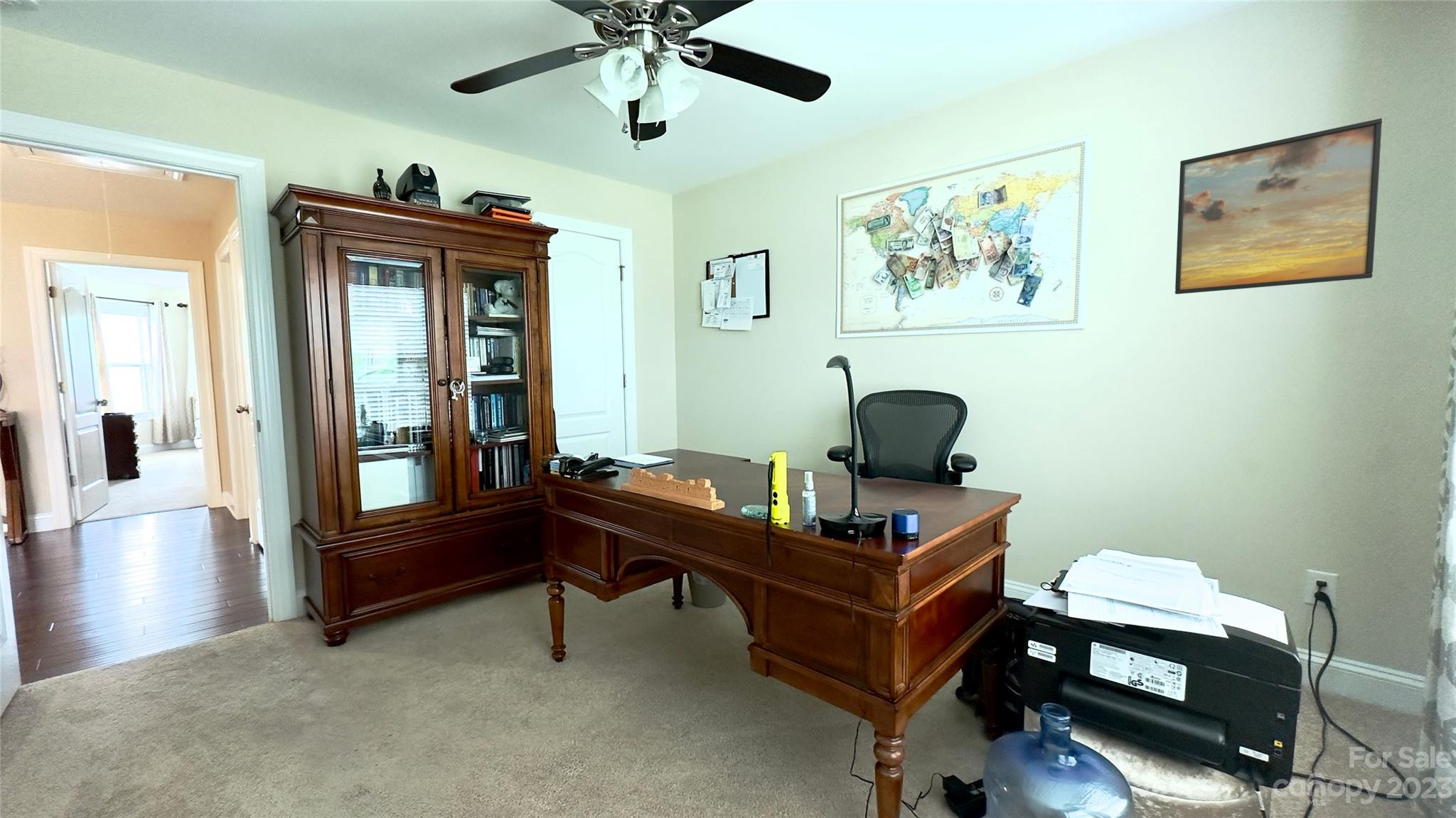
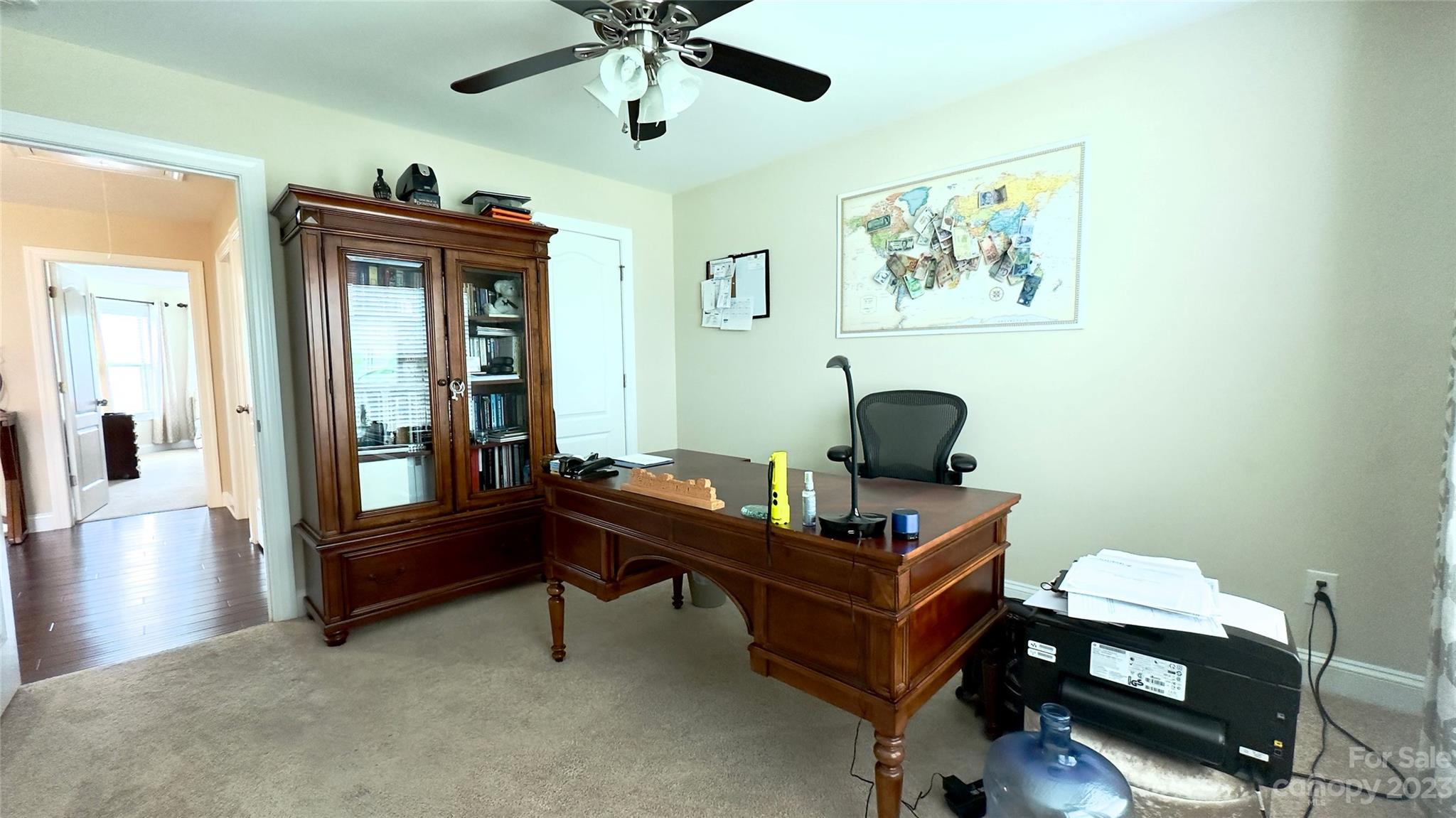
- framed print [1174,118,1383,295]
